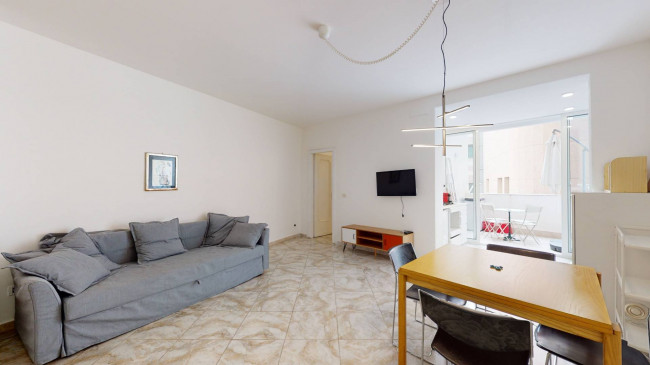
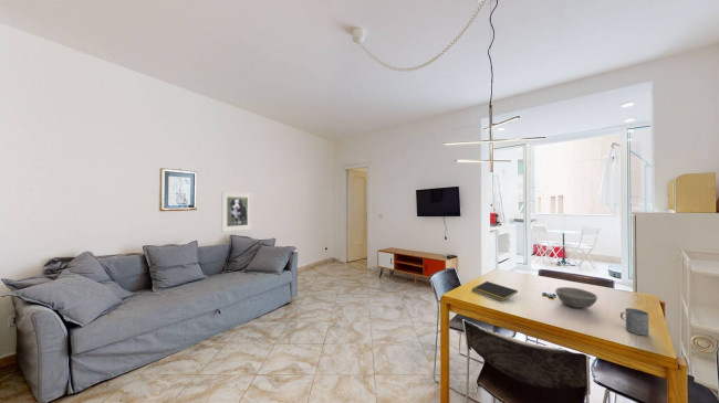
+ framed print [220,191,253,233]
+ bowl [554,286,598,309]
+ mug [619,307,650,337]
+ notepad [471,280,519,303]
